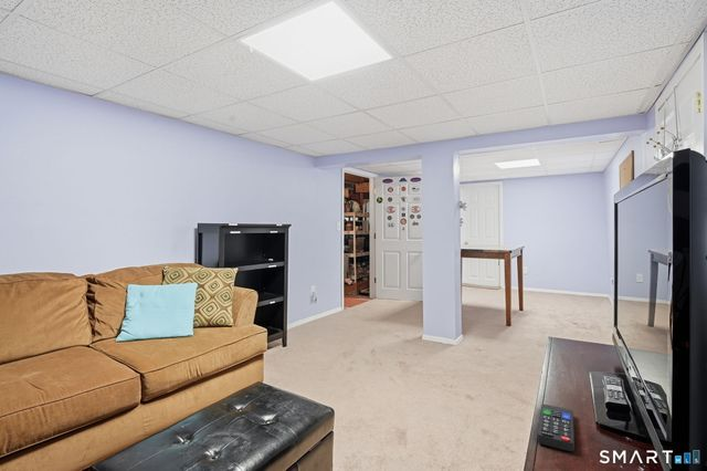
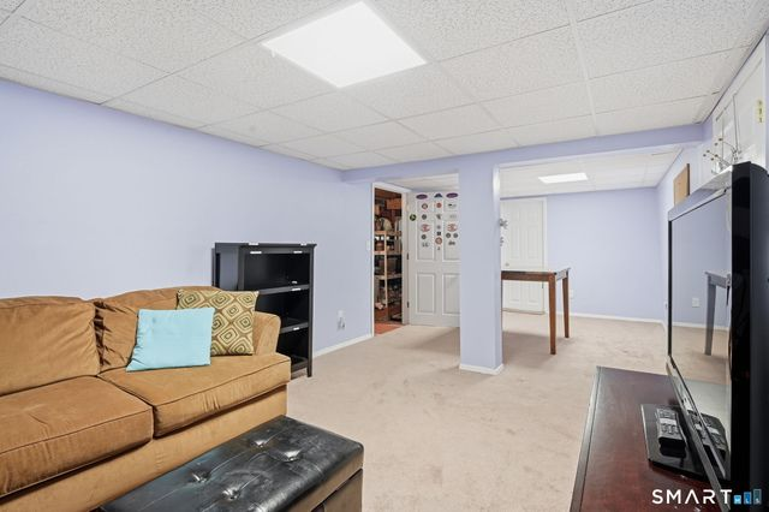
- remote control [537,402,576,452]
